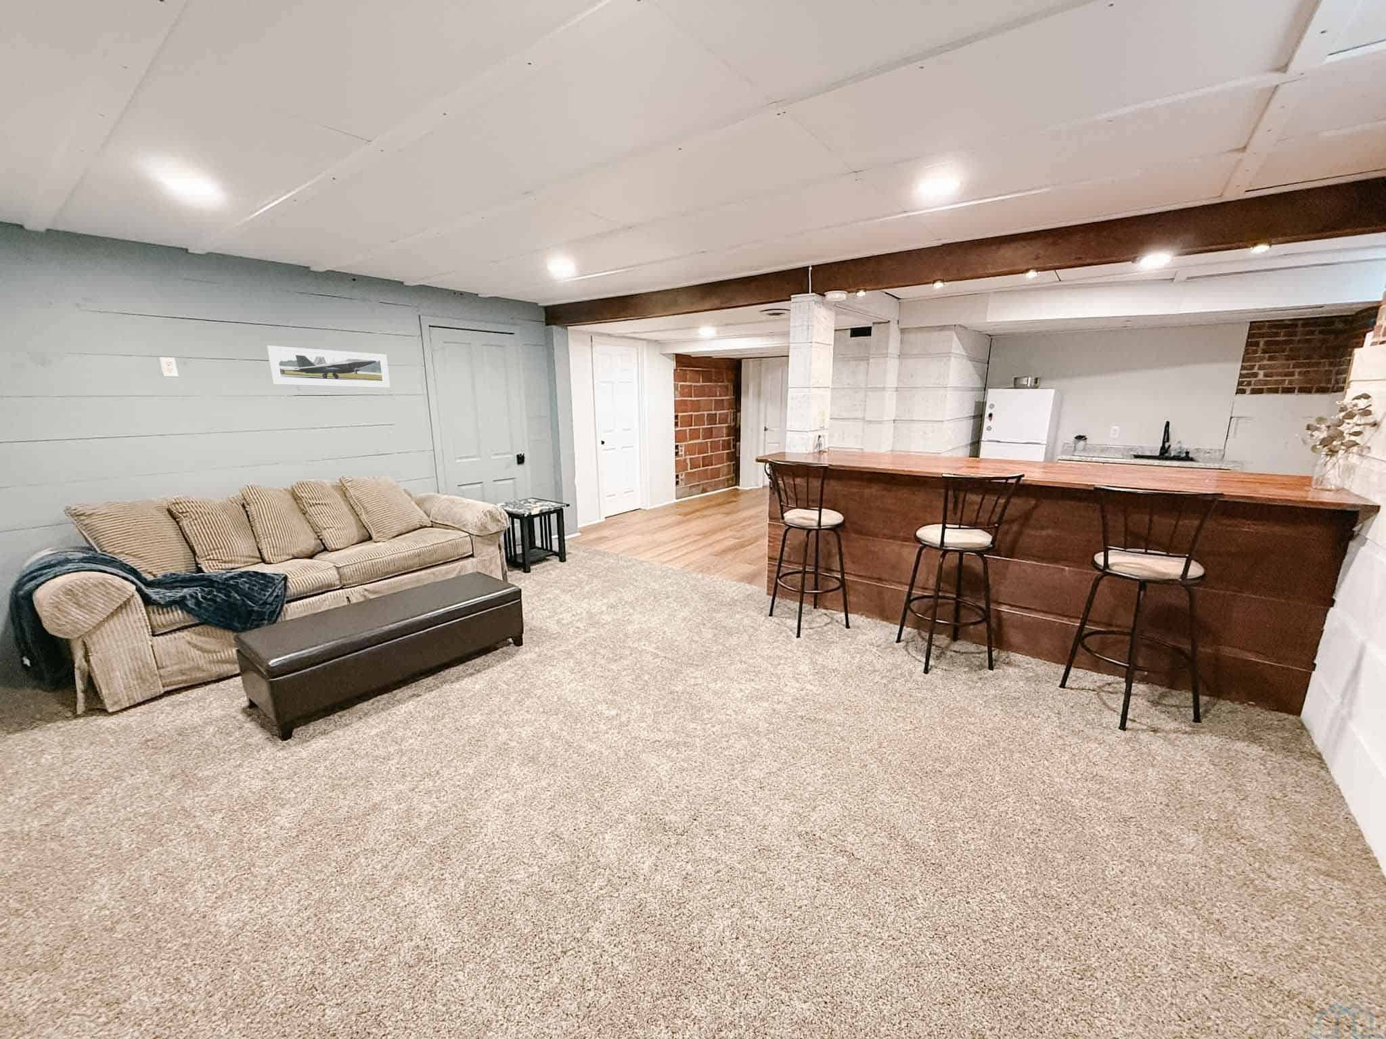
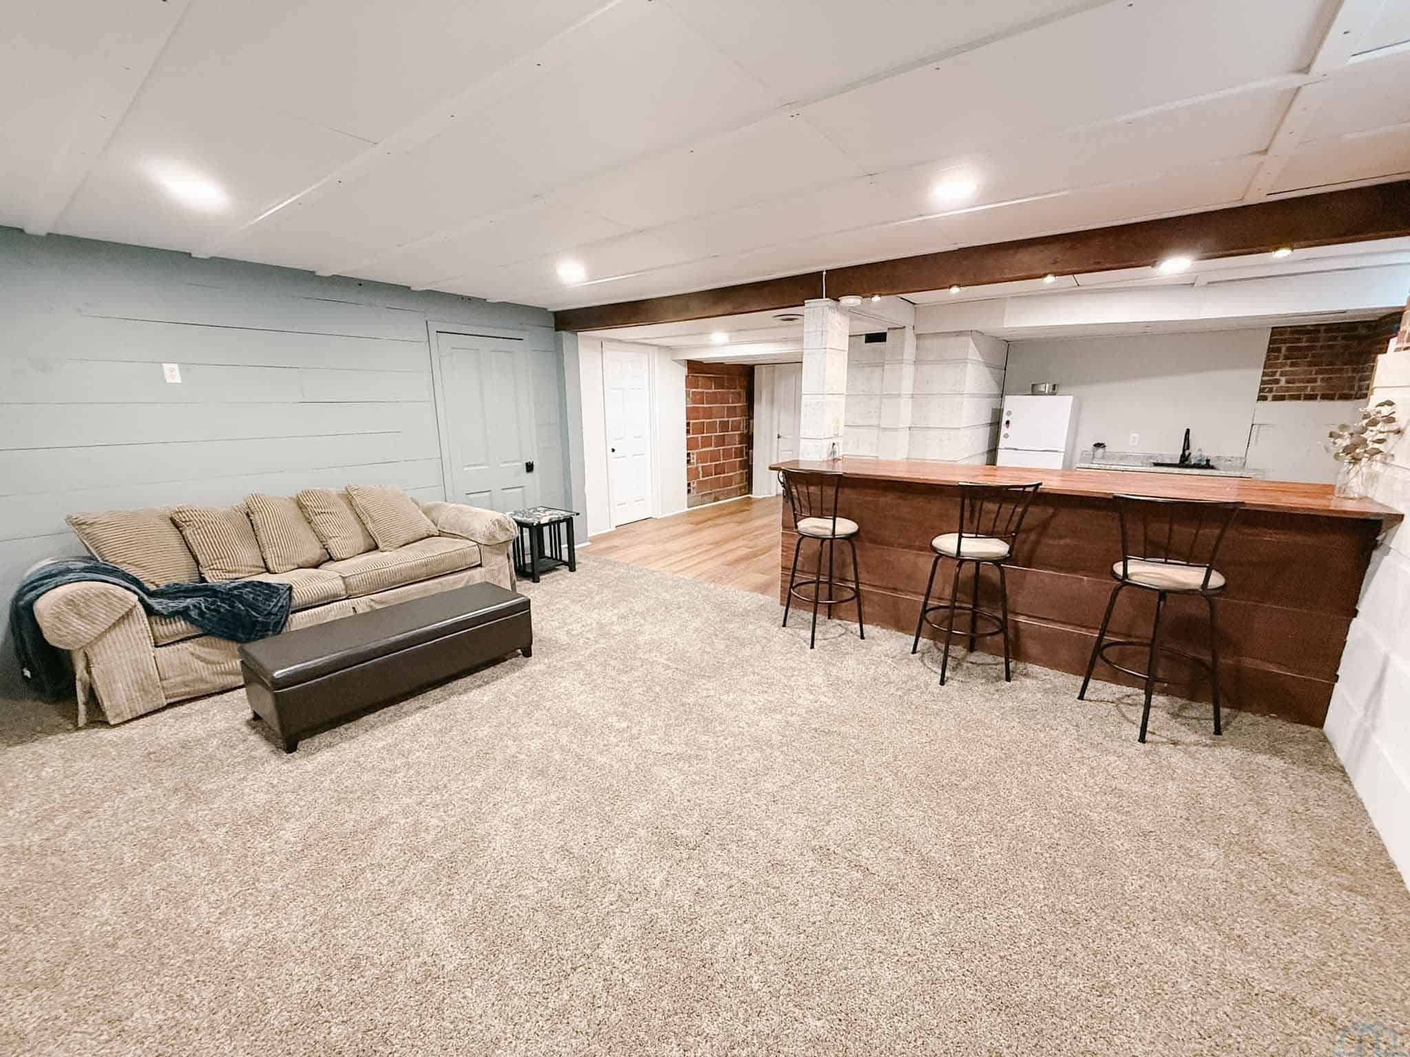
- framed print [266,345,391,389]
